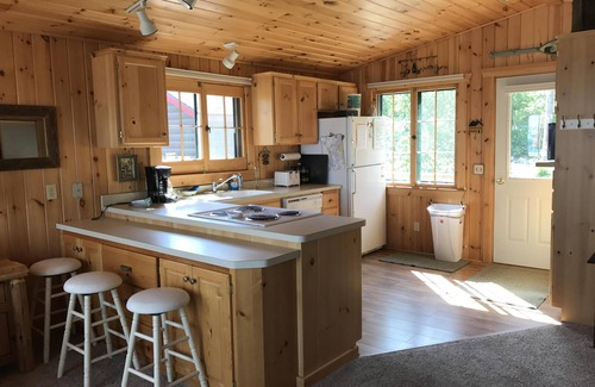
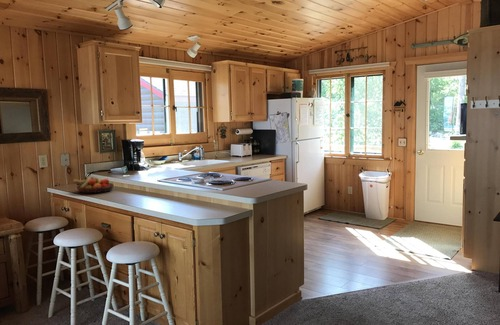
+ fruit bowl [72,175,115,194]
